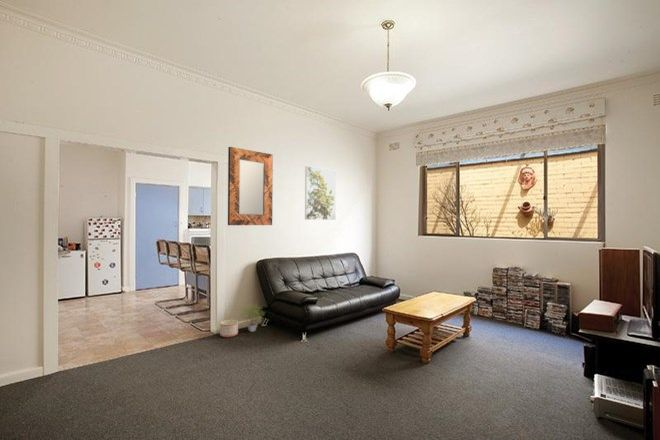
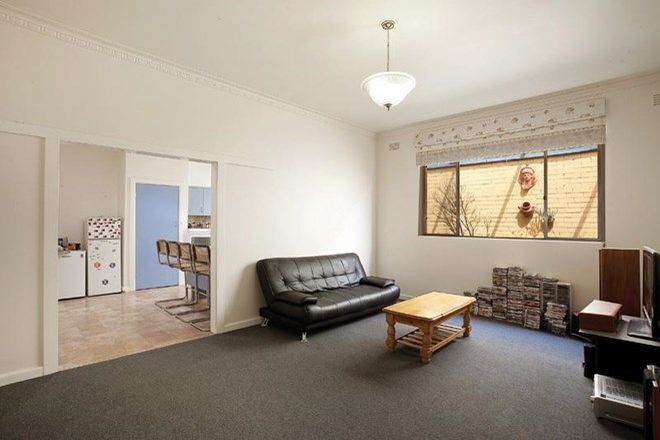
- potted plant [240,300,265,333]
- home mirror [227,146,274,226]
- planter [219,319,239,339]
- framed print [304,165,337,221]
